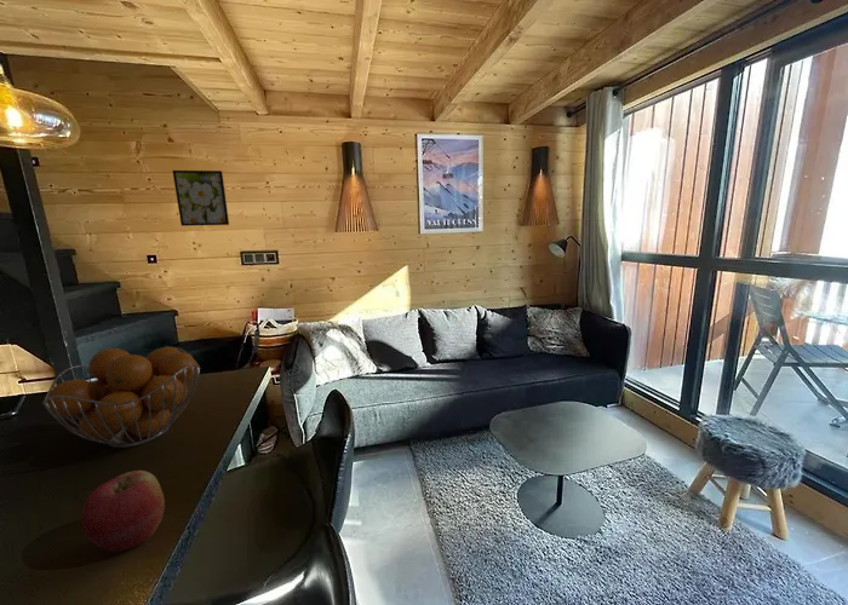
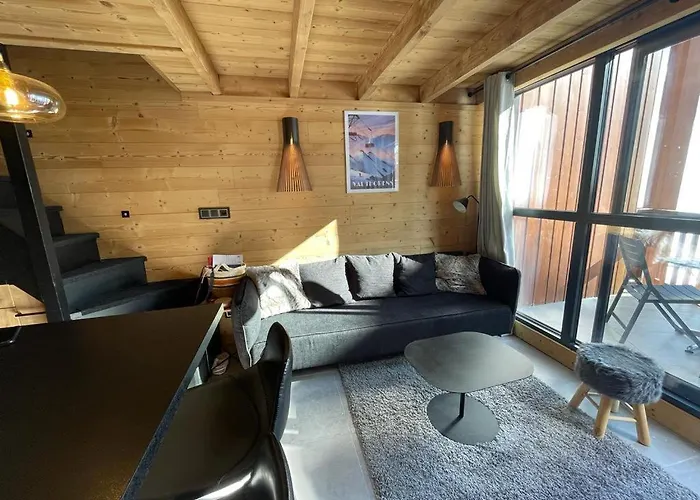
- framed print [172,169,230,227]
- fruit basket [42,345,201,449]
- apple [81,469,166,552]
